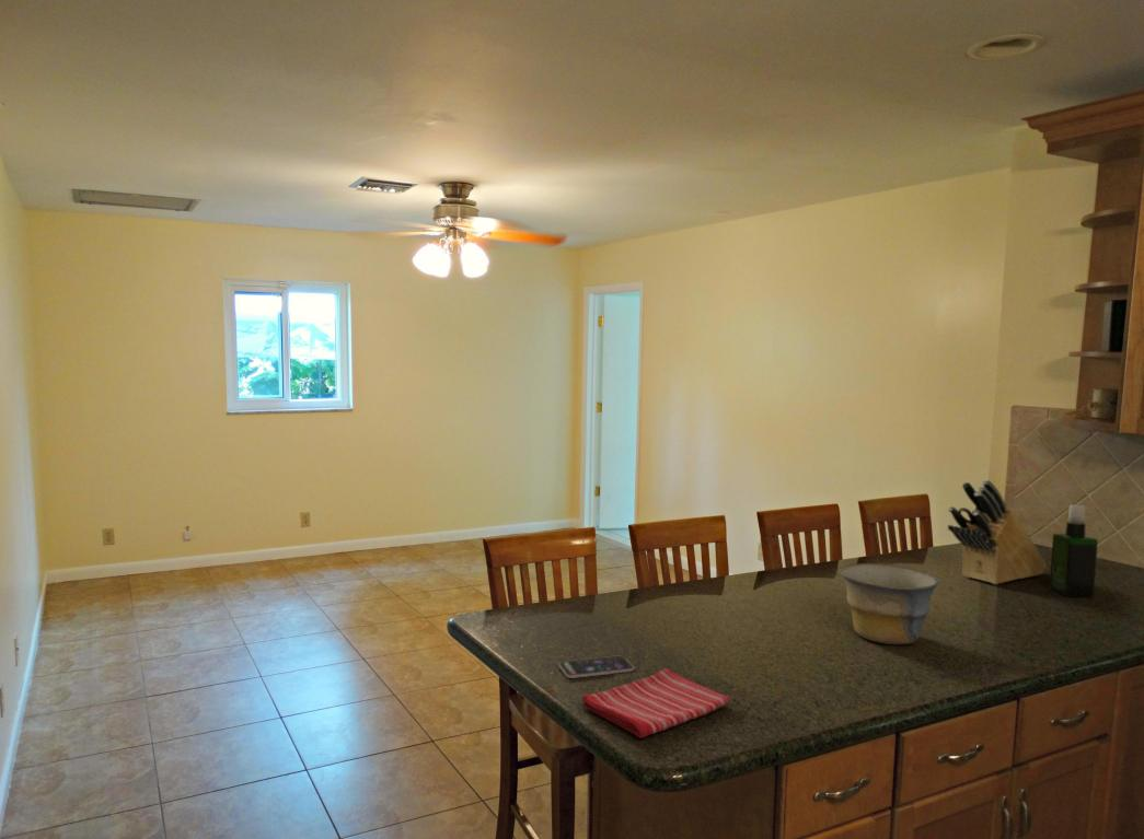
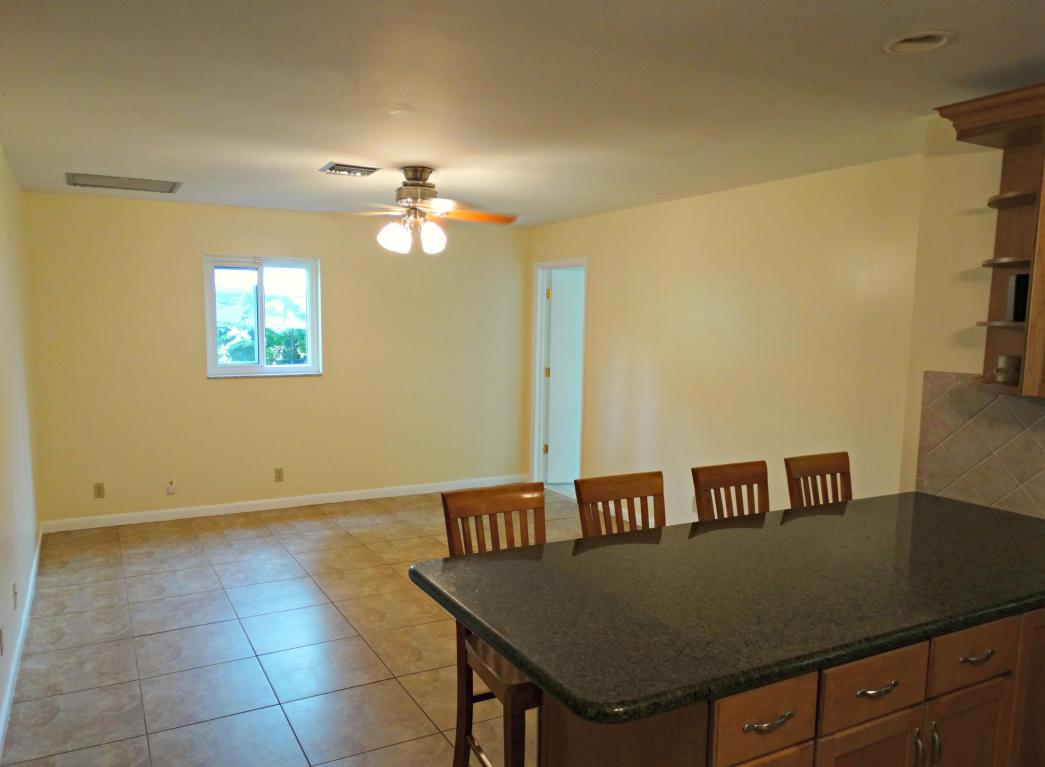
- dish towel [581,667,731,739]
- bowl [839,562,940,645]
- spray bottle [1049,503,1099,597]
- knife block [947,479,1048,585]
- smartphone [557,655,635,679]
